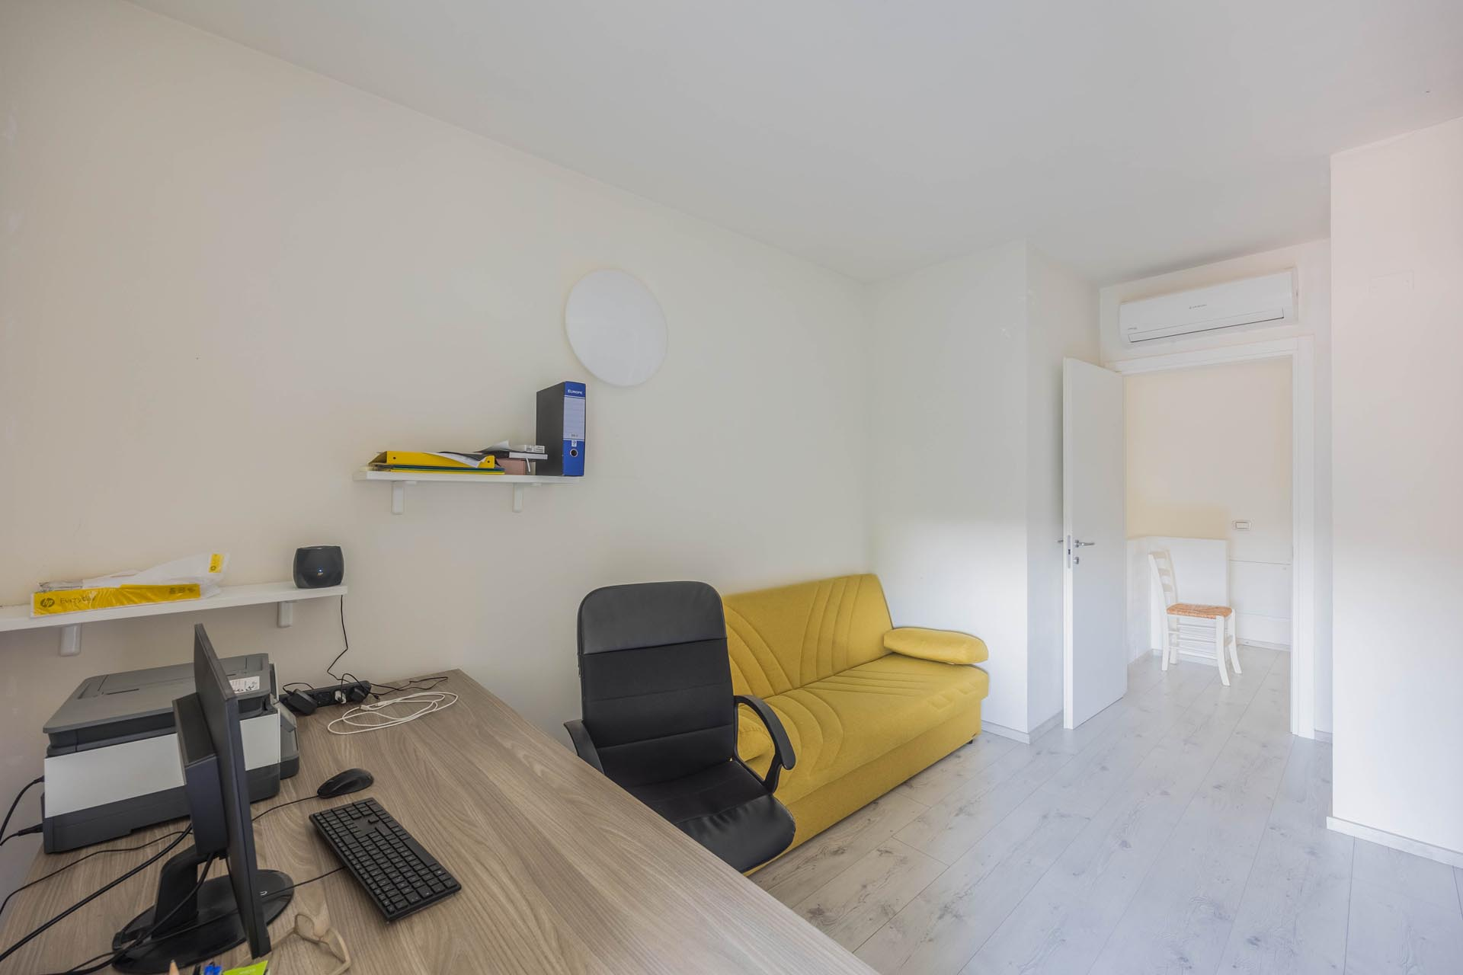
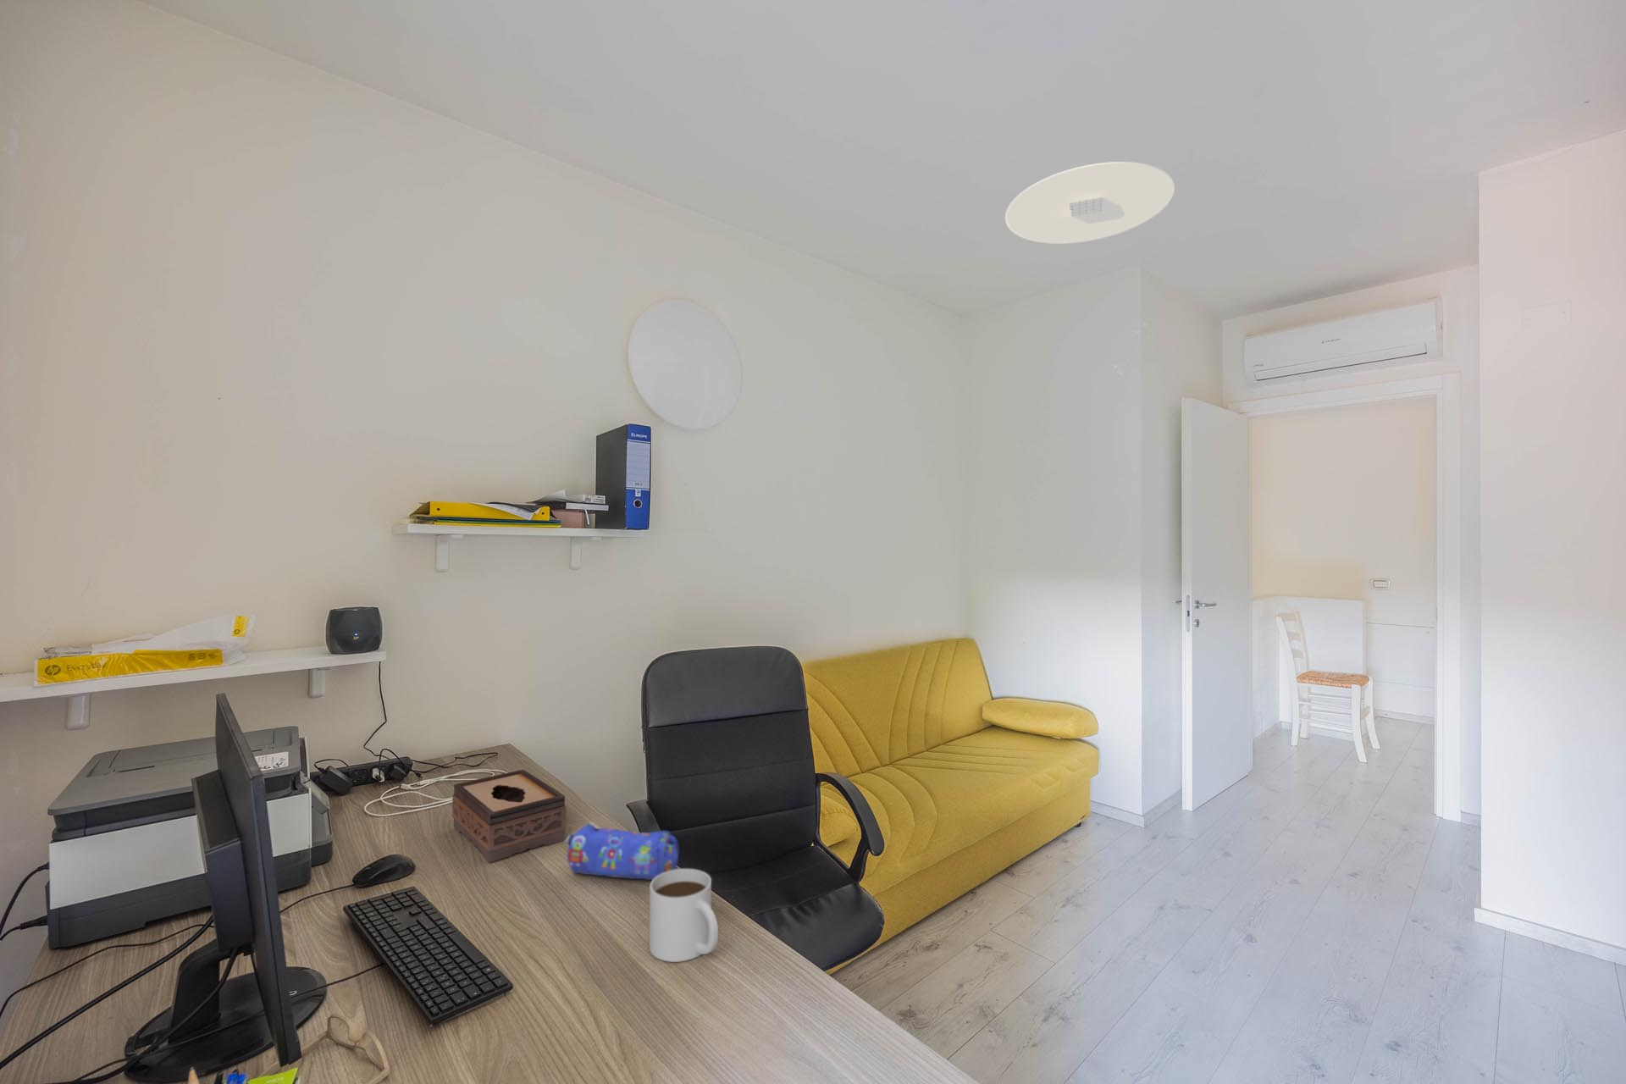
+ mug [648,867,719,963]
+ tissue box [451,769,567,863]
+ ceiling light [1004,161,1176,244]
+ pencil case [564,821,679,881]
